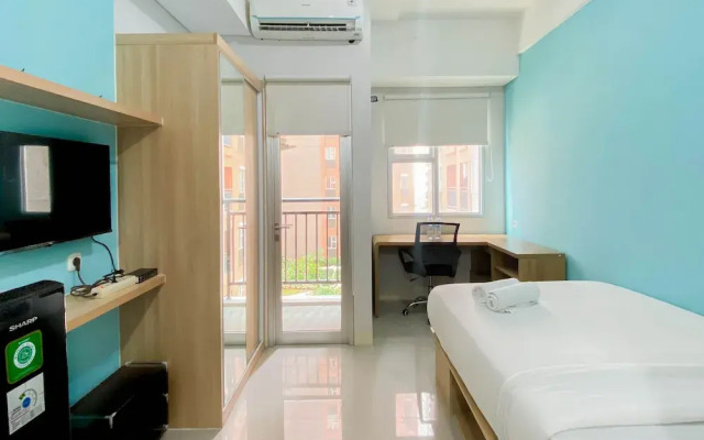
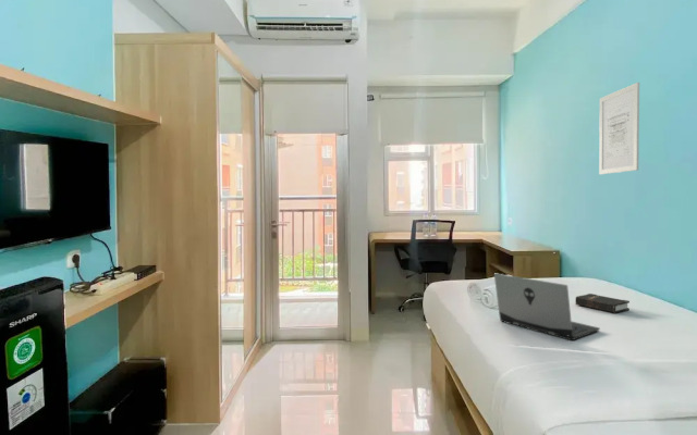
+ hardback book [574,293,631,314]
+ wall art [598,82,640,175]
+ laptop [493,273,601,341]
